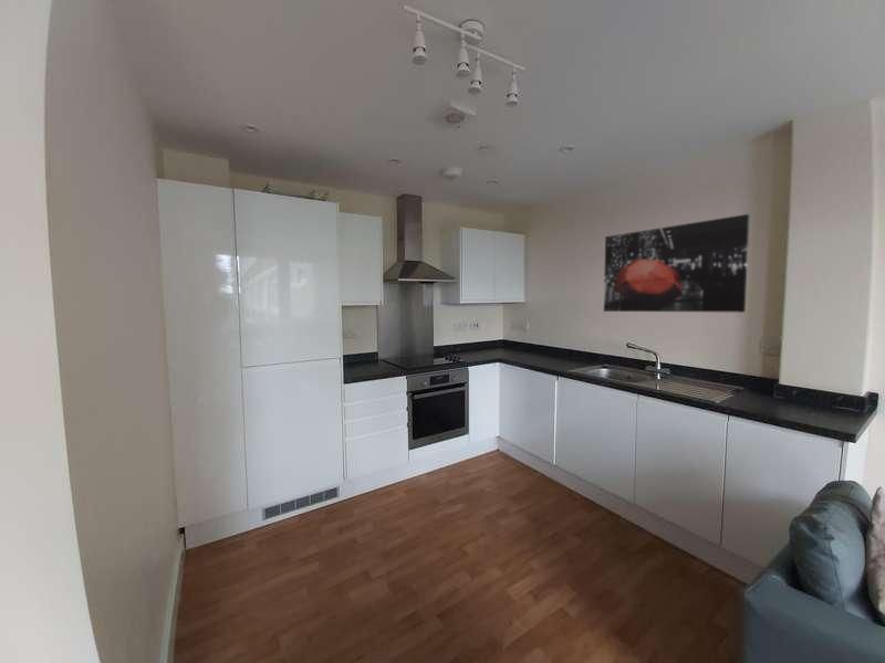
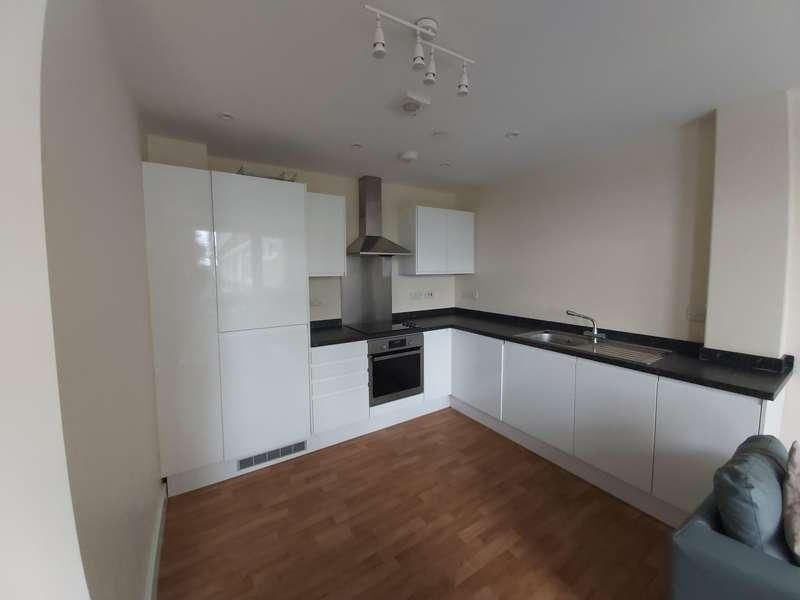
- wall art [603,213,751,314]
